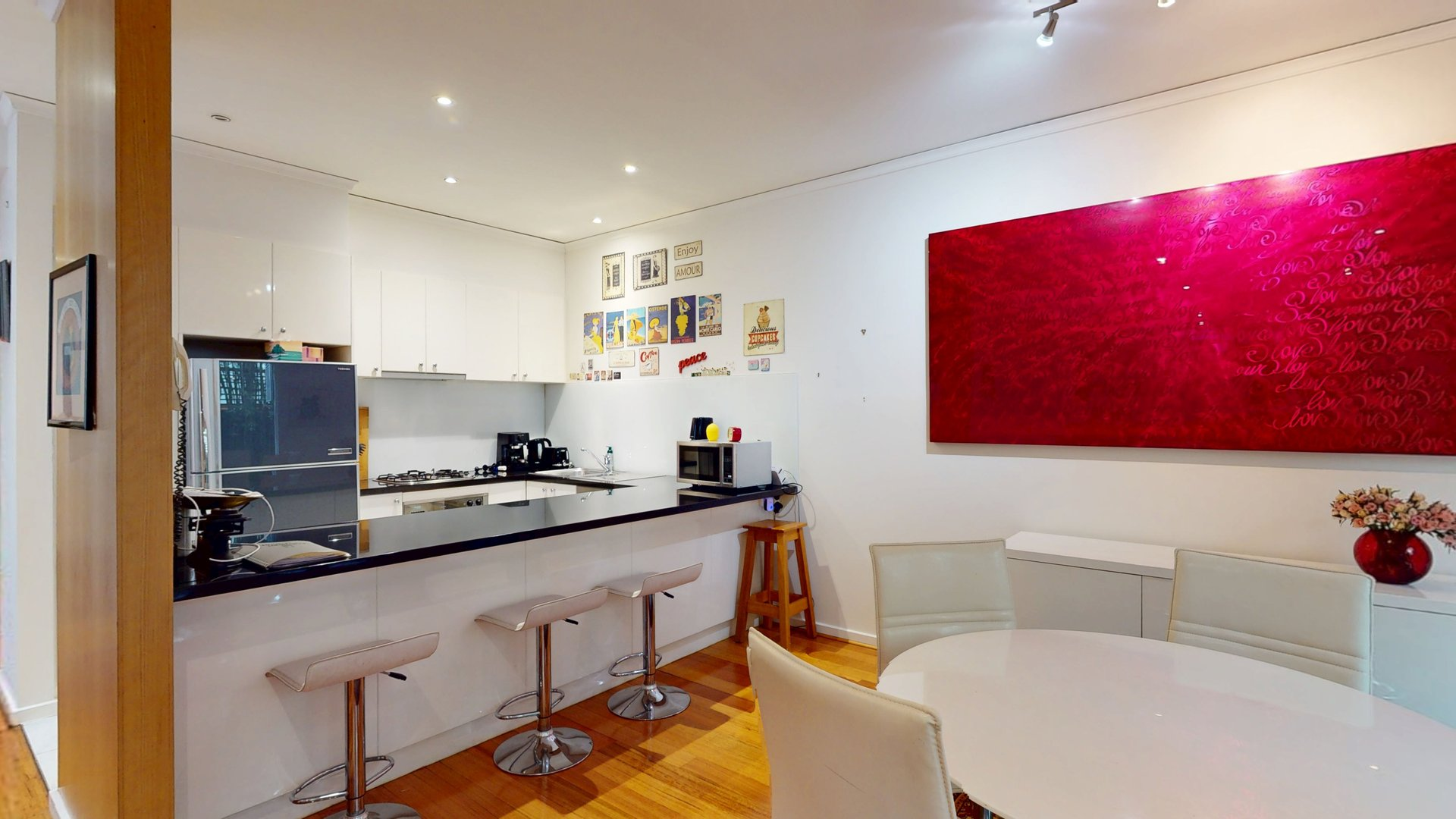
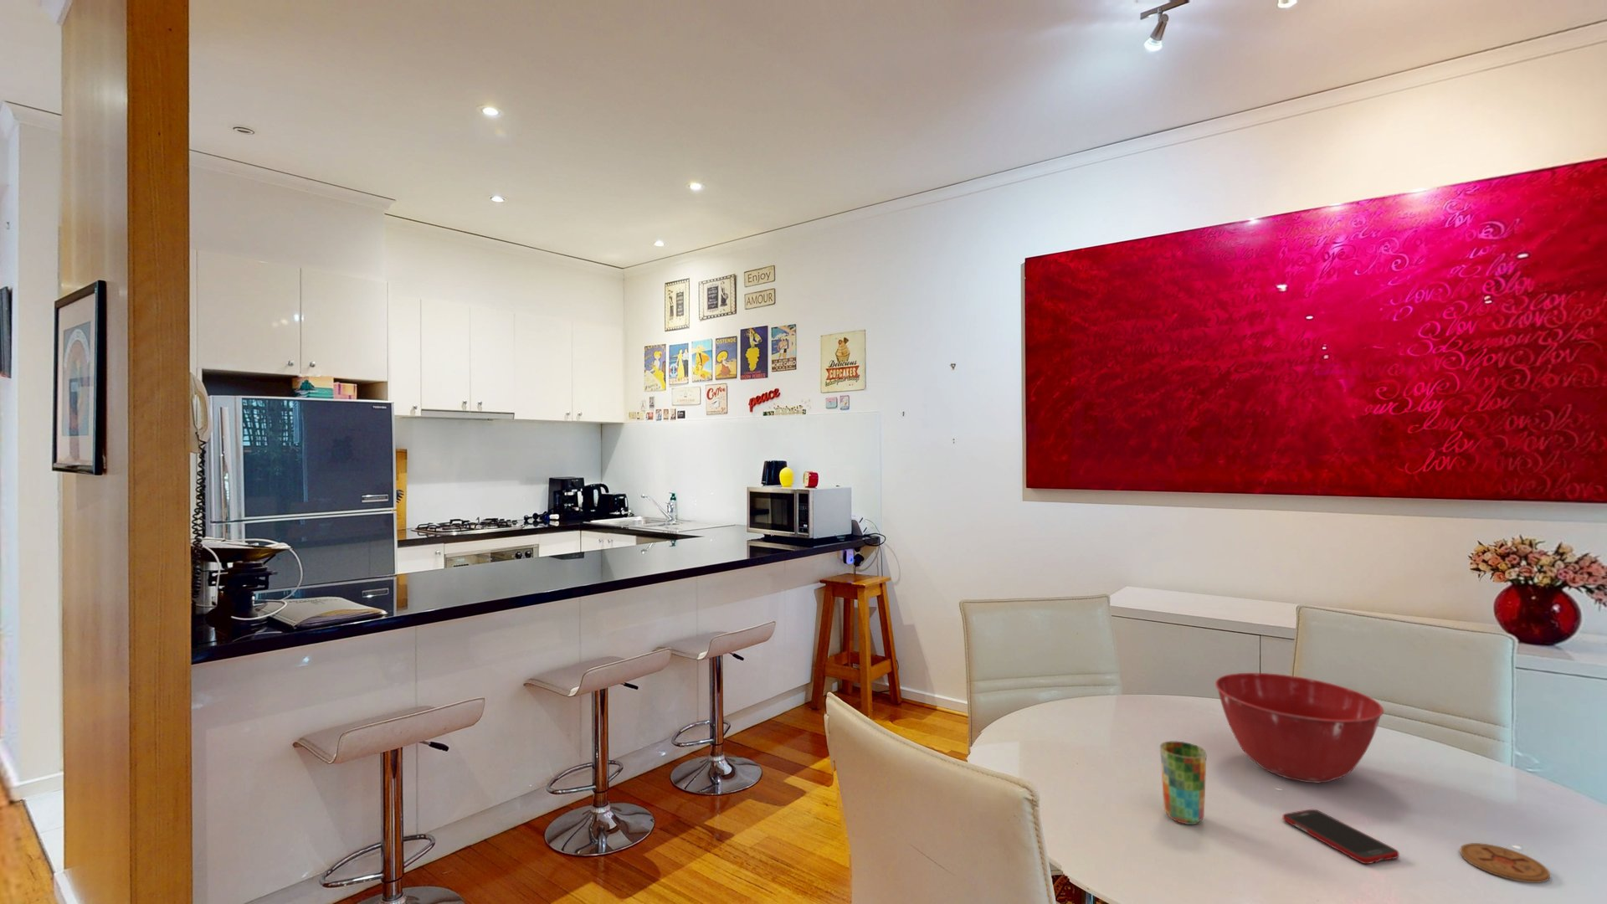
+ cell phone [1283,809,1401,864]
+ coaster [1460,842,1551,884]
+ mixing bowl [1214,672,1384,784]
+ cup [1159,741,1207,826]
